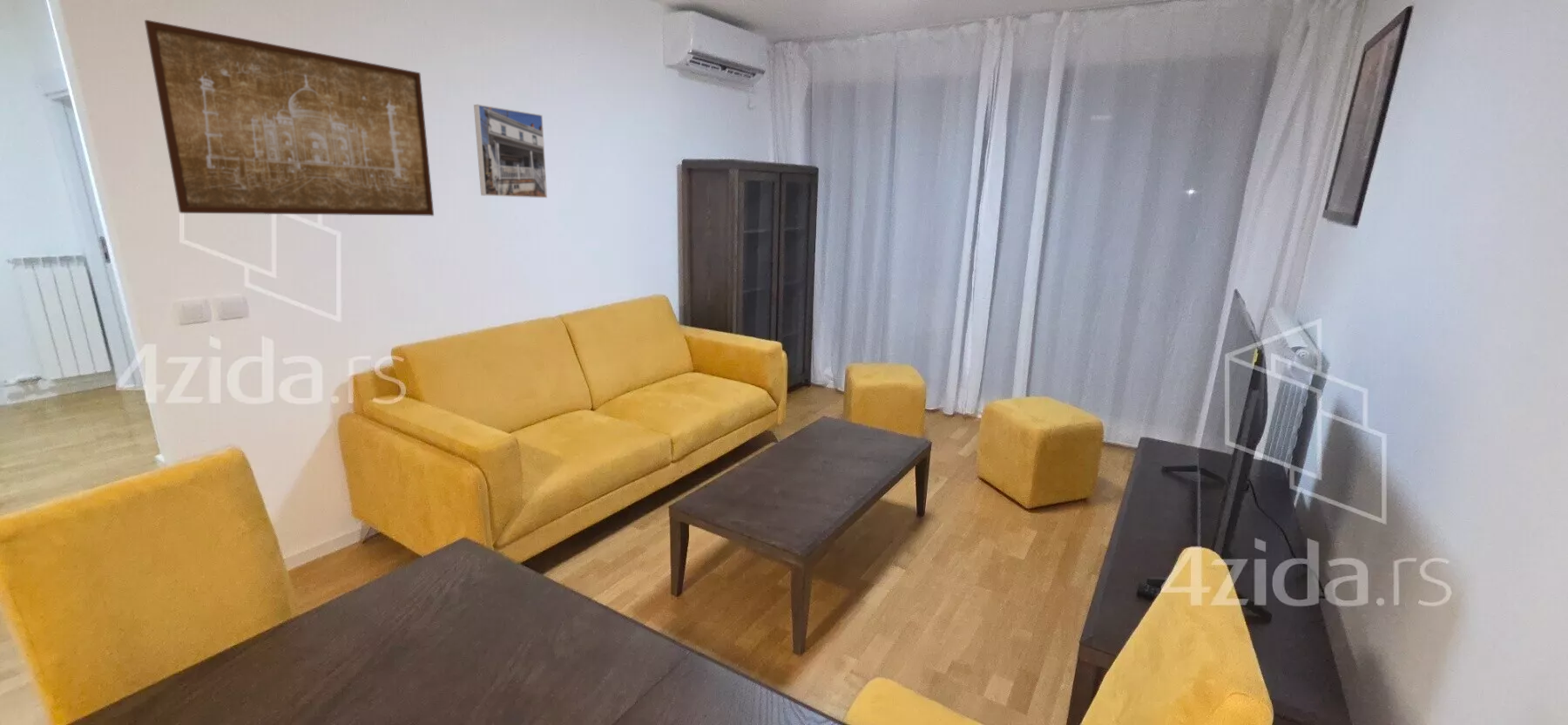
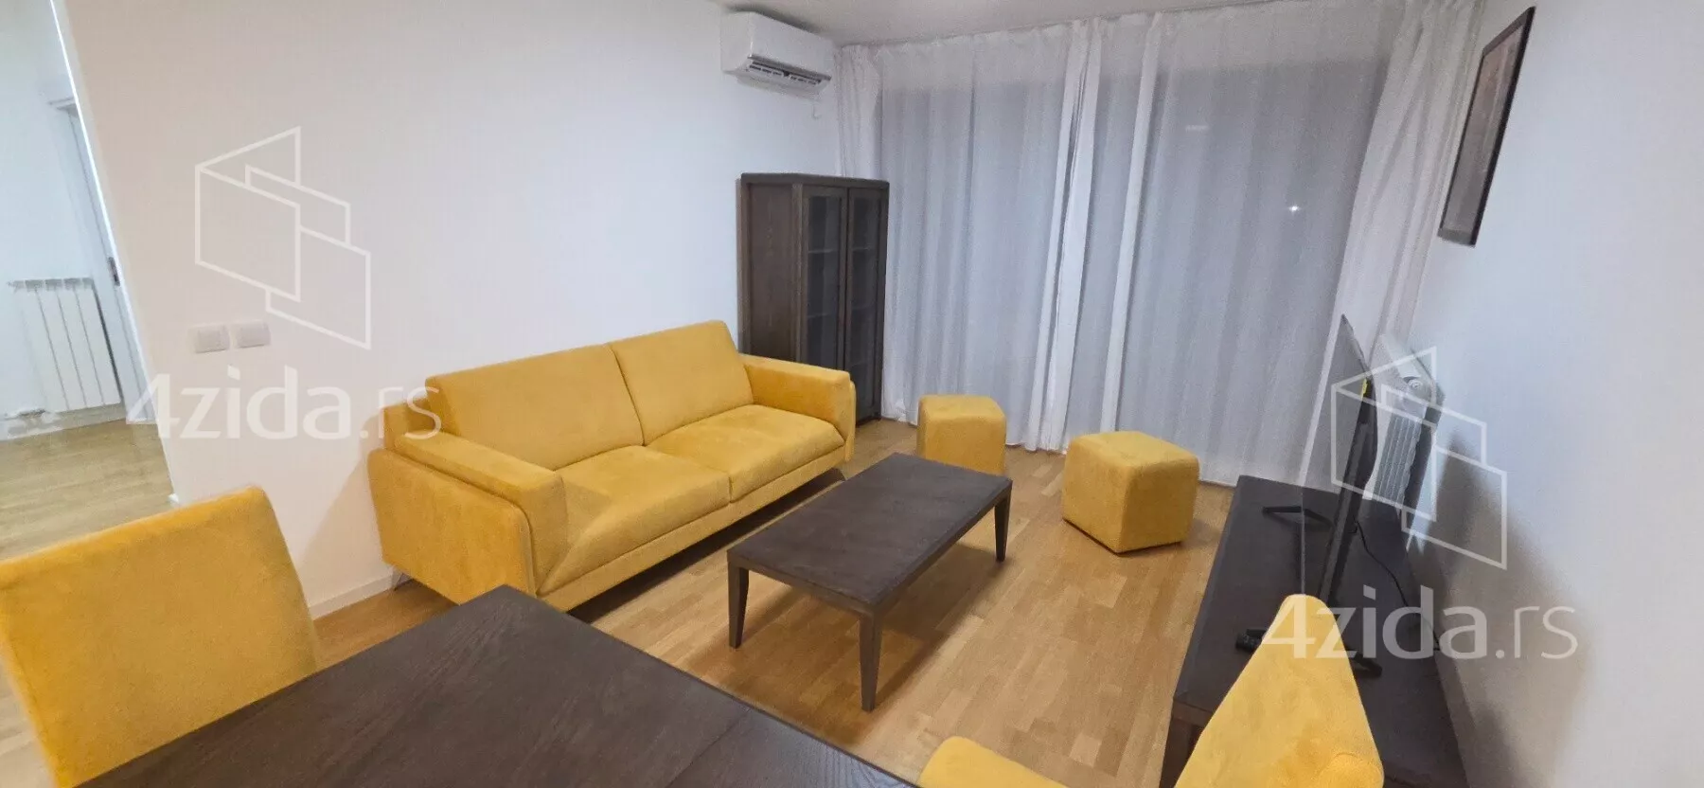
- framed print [473,104,548,199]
- wall art [144,19,435,217]
